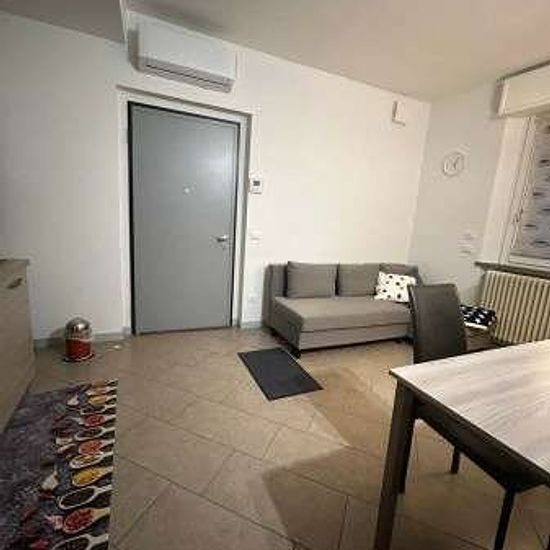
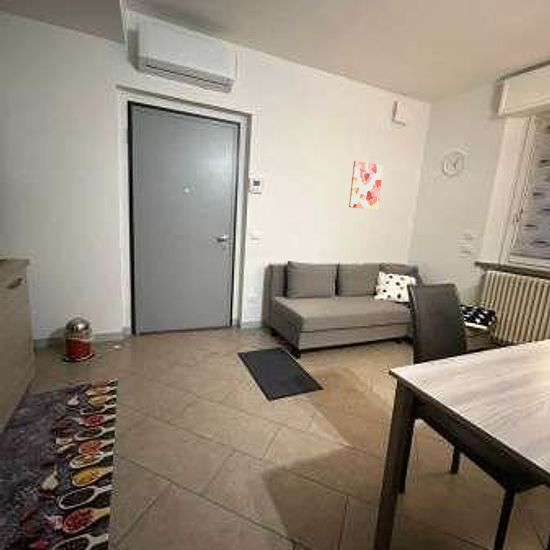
+ wall art [348,160,384,211]
